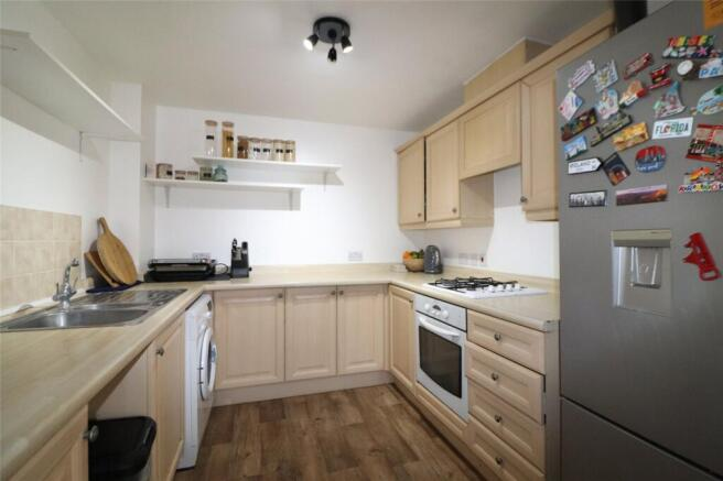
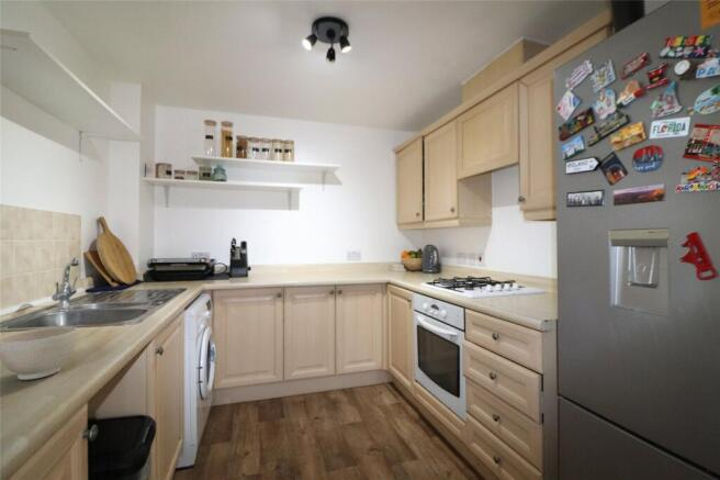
+ bowl [0,325,78,381]
